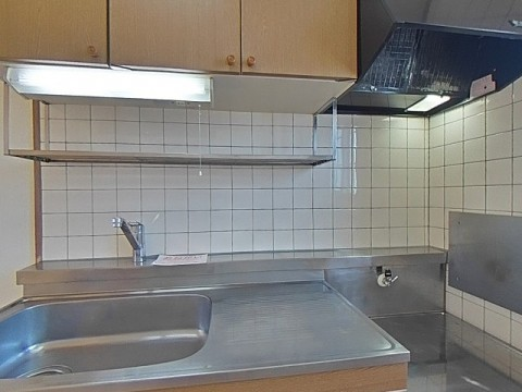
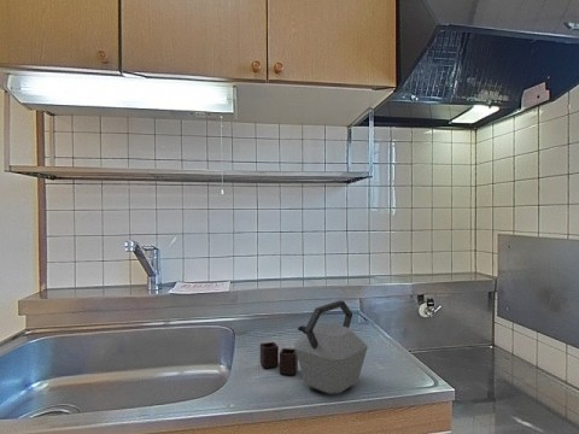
+ kettle [259,299,369,395]
